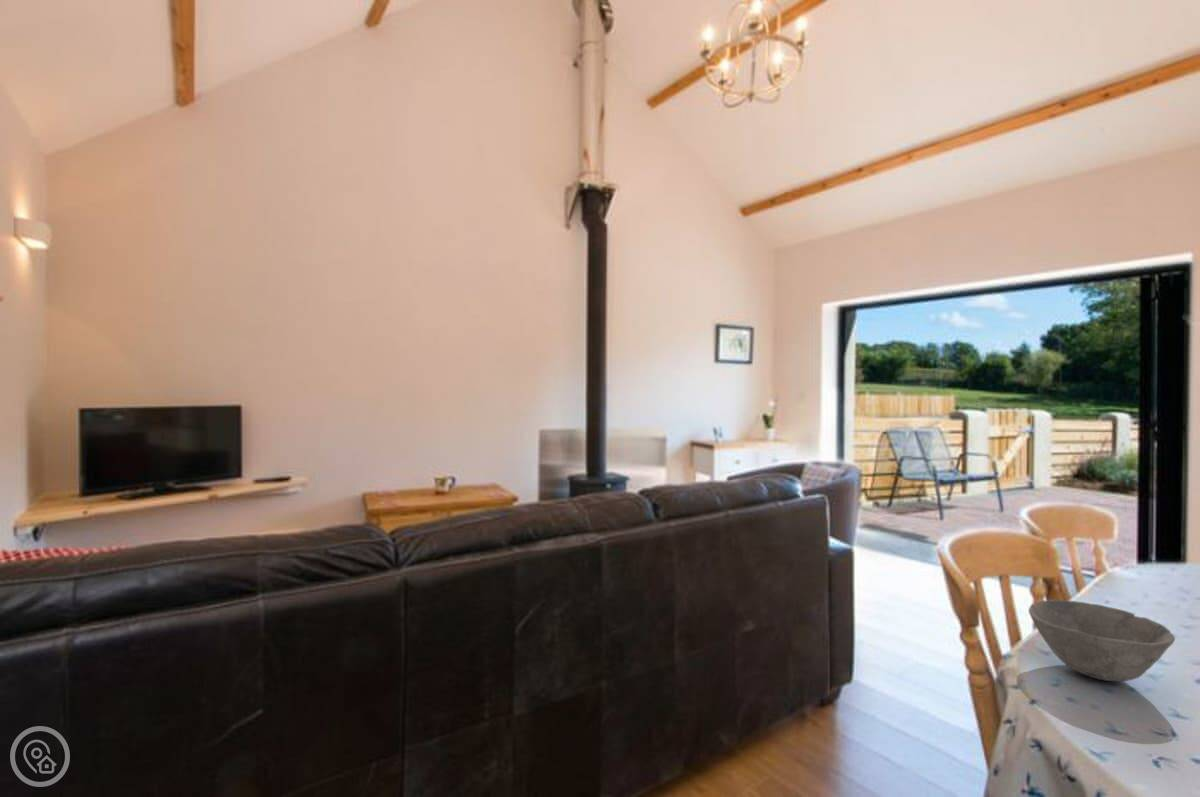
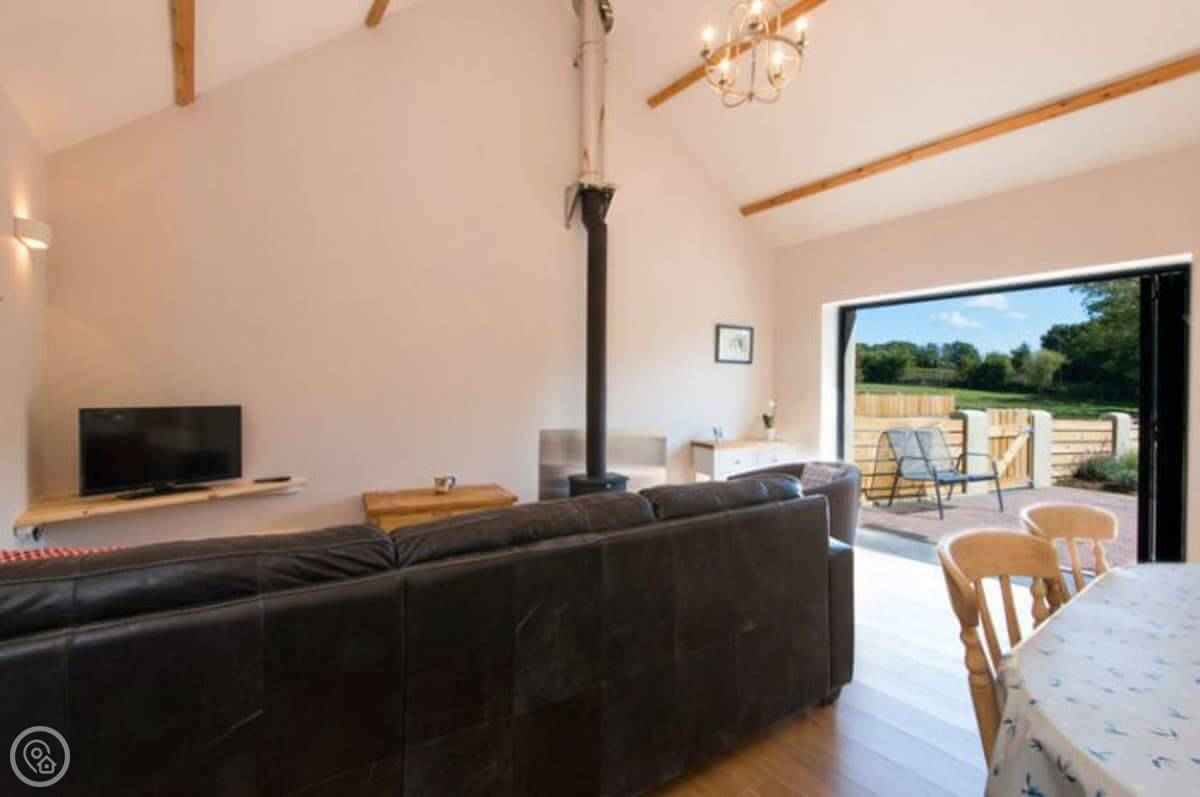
- bowl [1028,599,1176,682]
